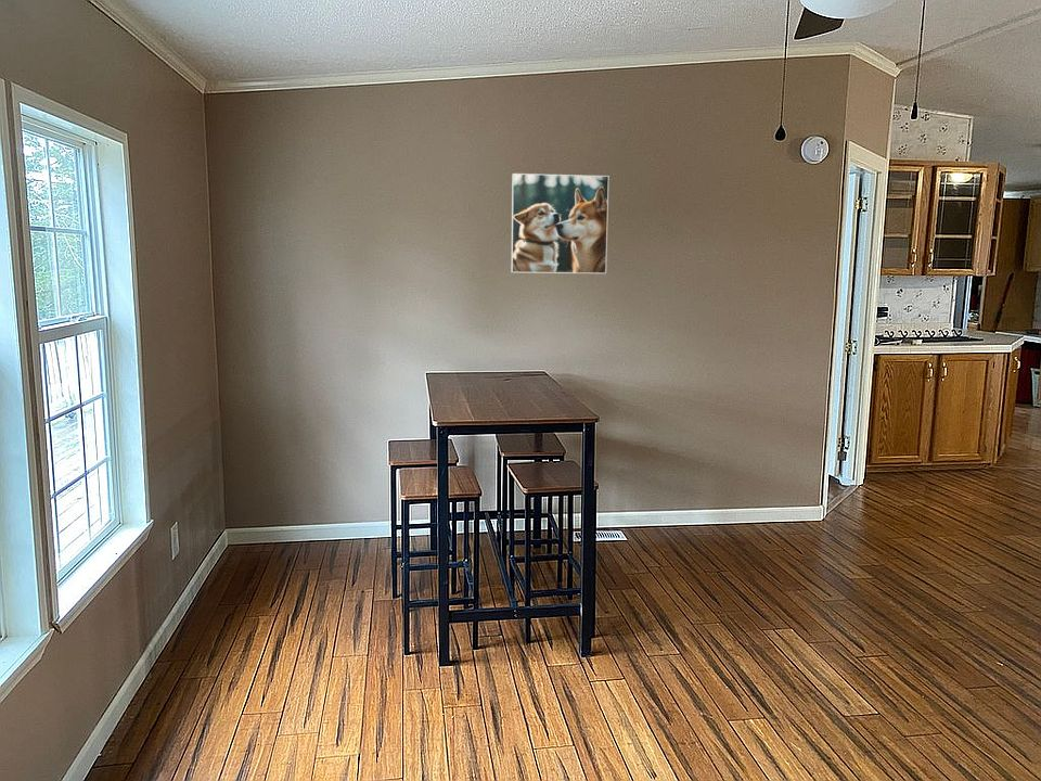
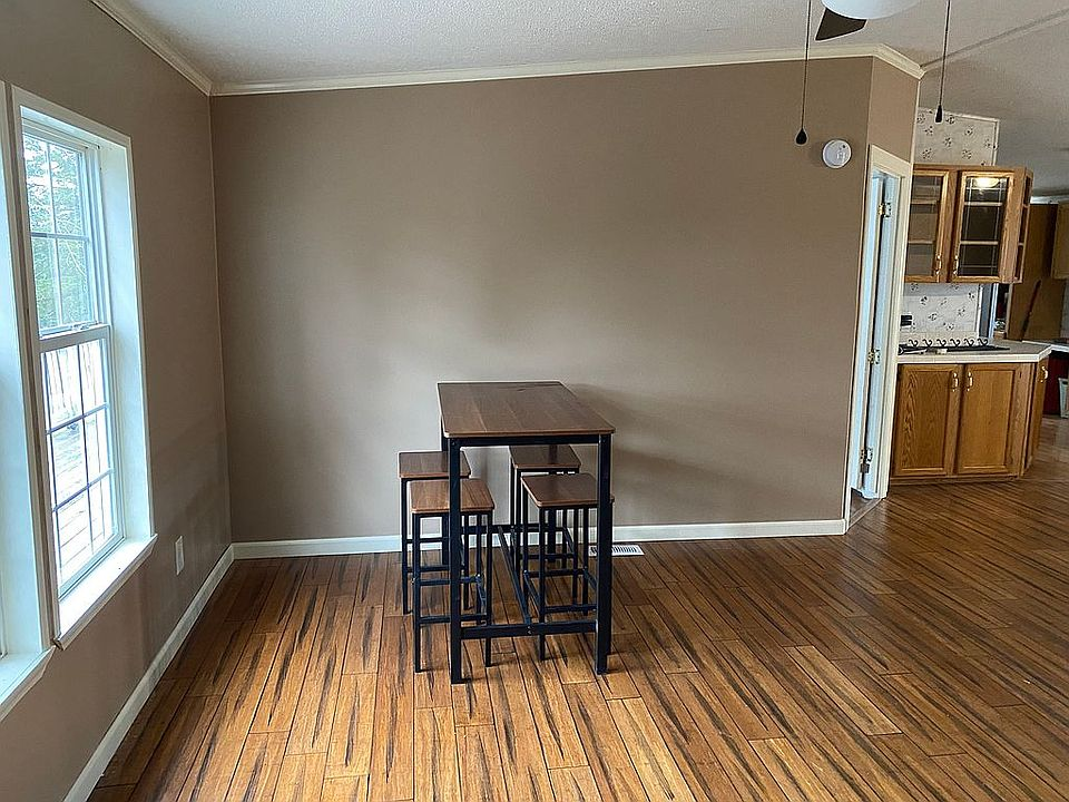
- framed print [510,172,611,274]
